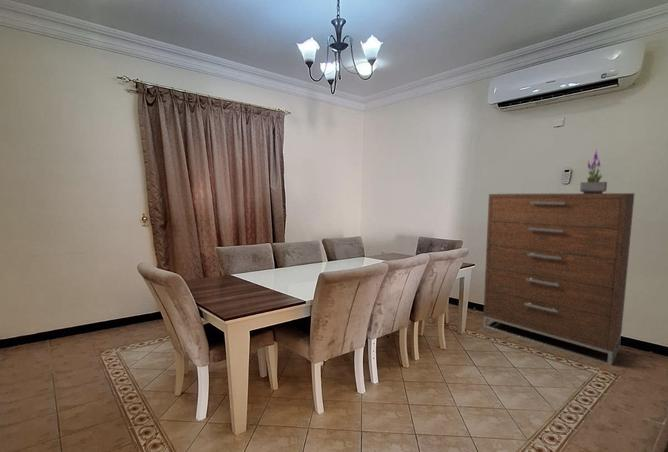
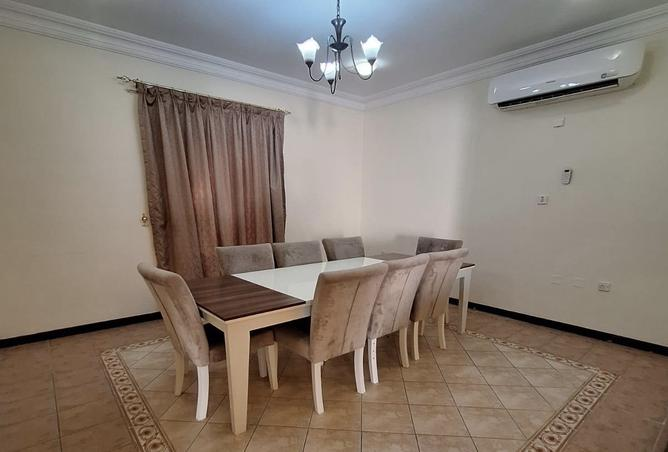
- dresser [482,192,635,366]
- potted plant [579,147,608,194]
